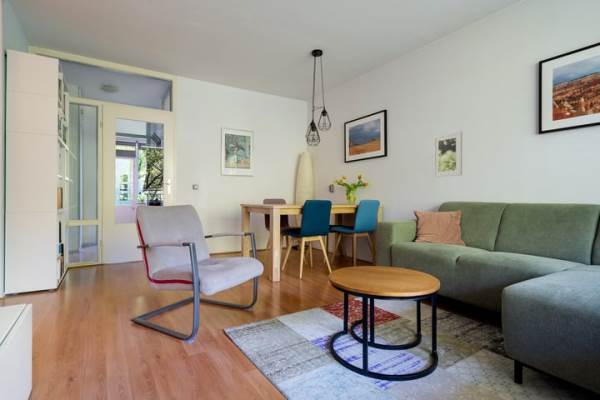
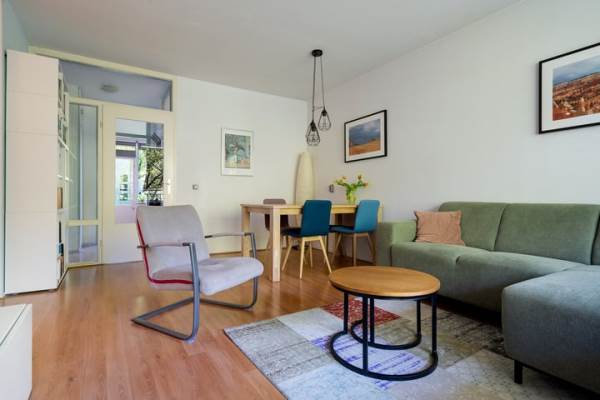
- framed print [432,130,463,178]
